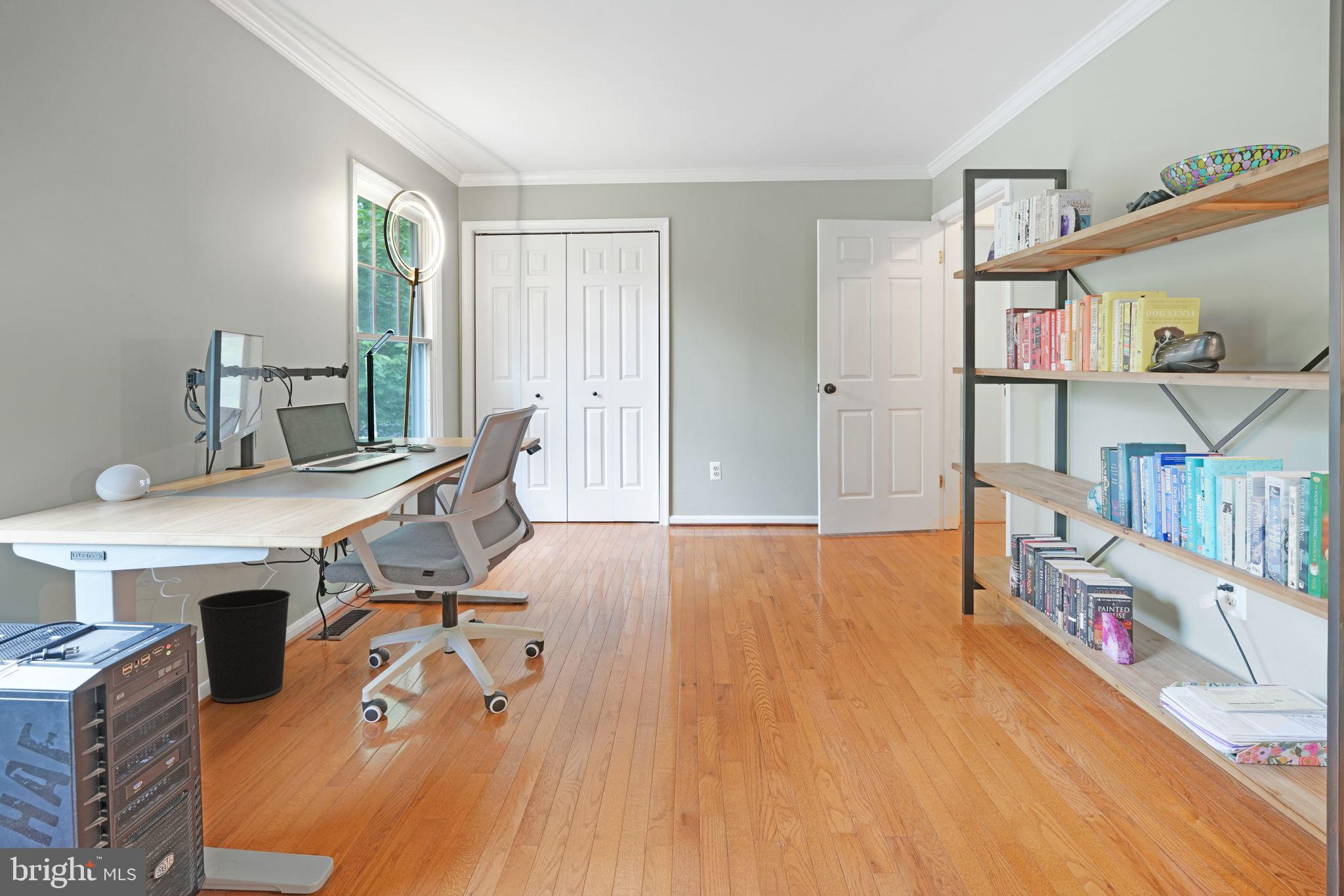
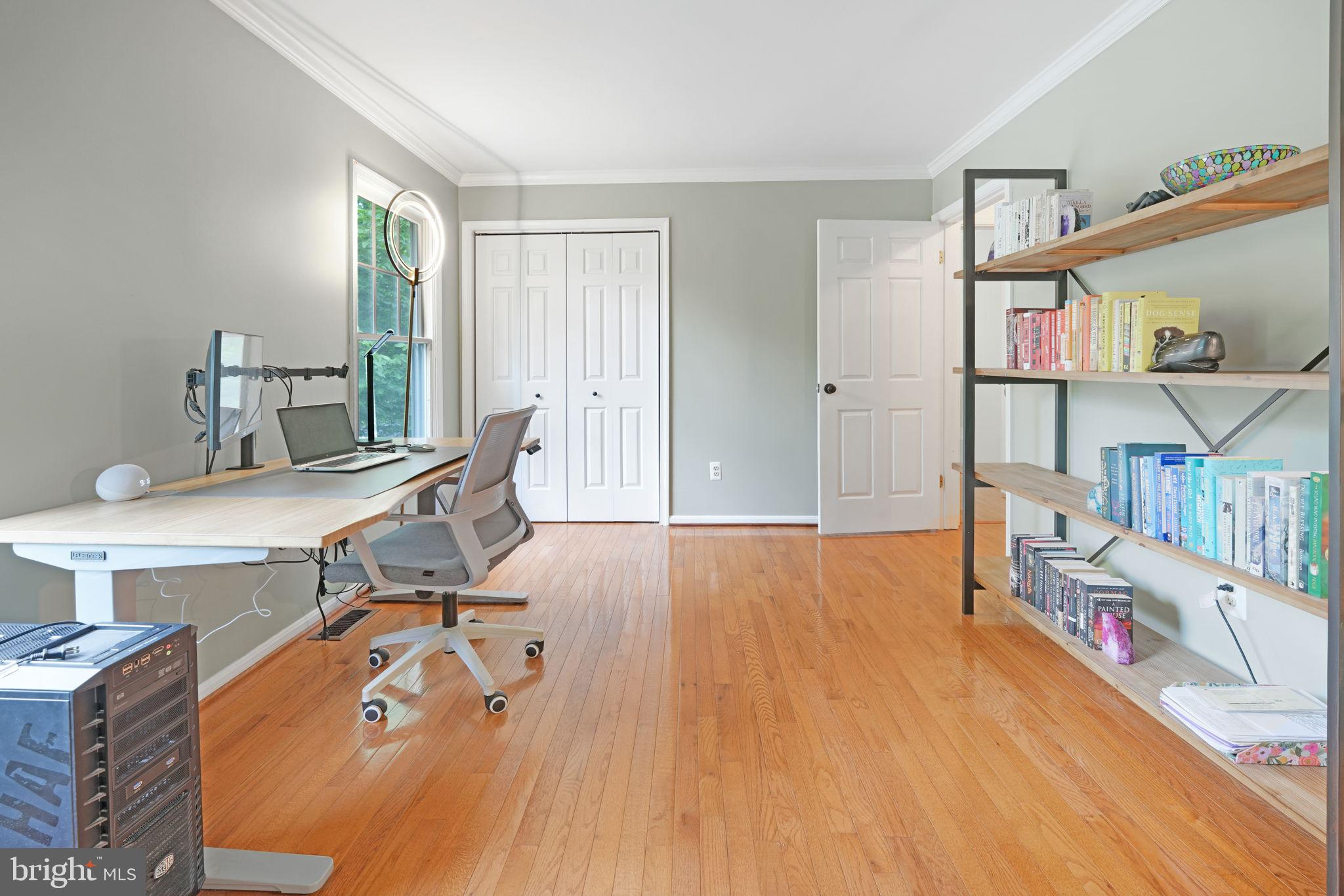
- wastebasket [197,588,291,703]
